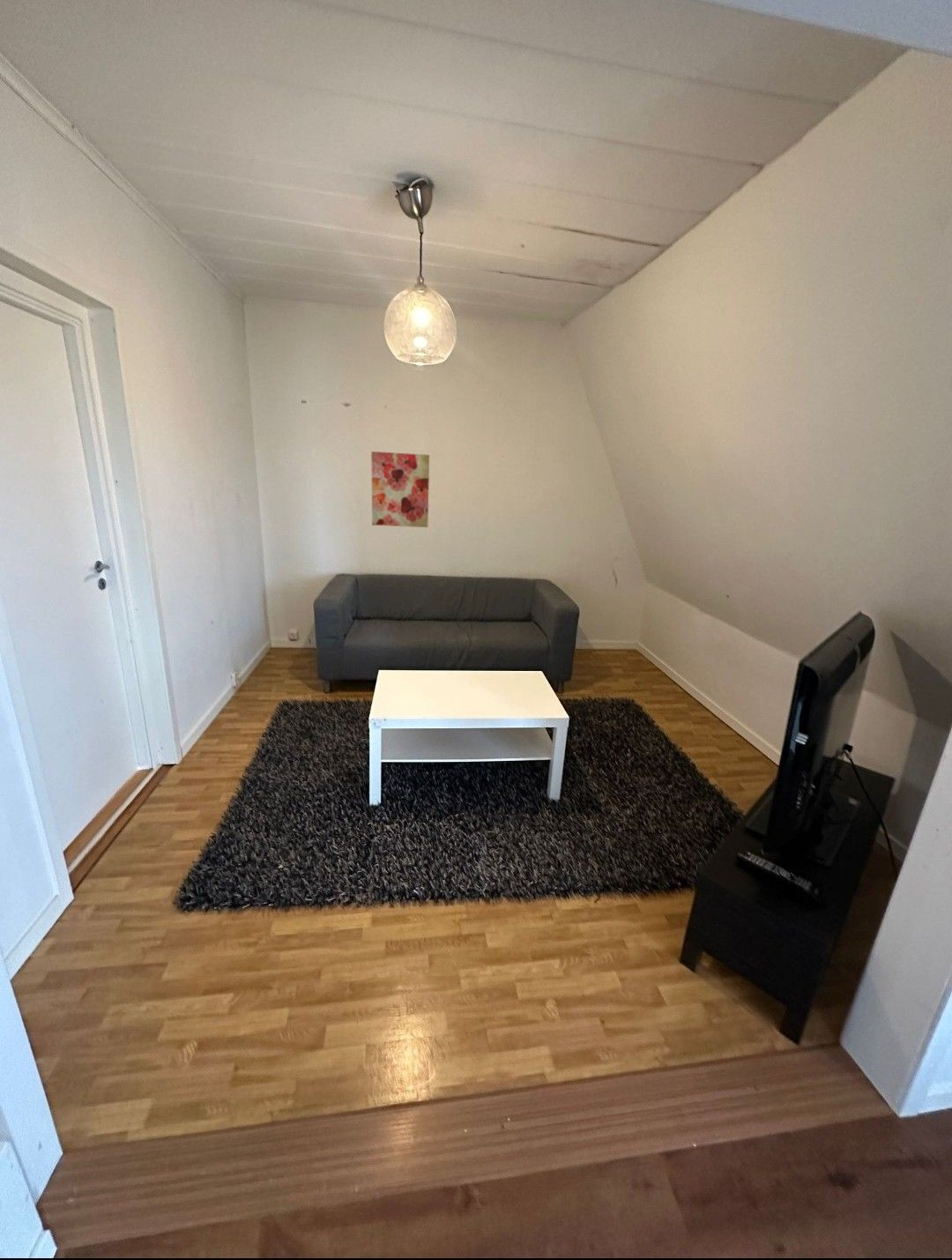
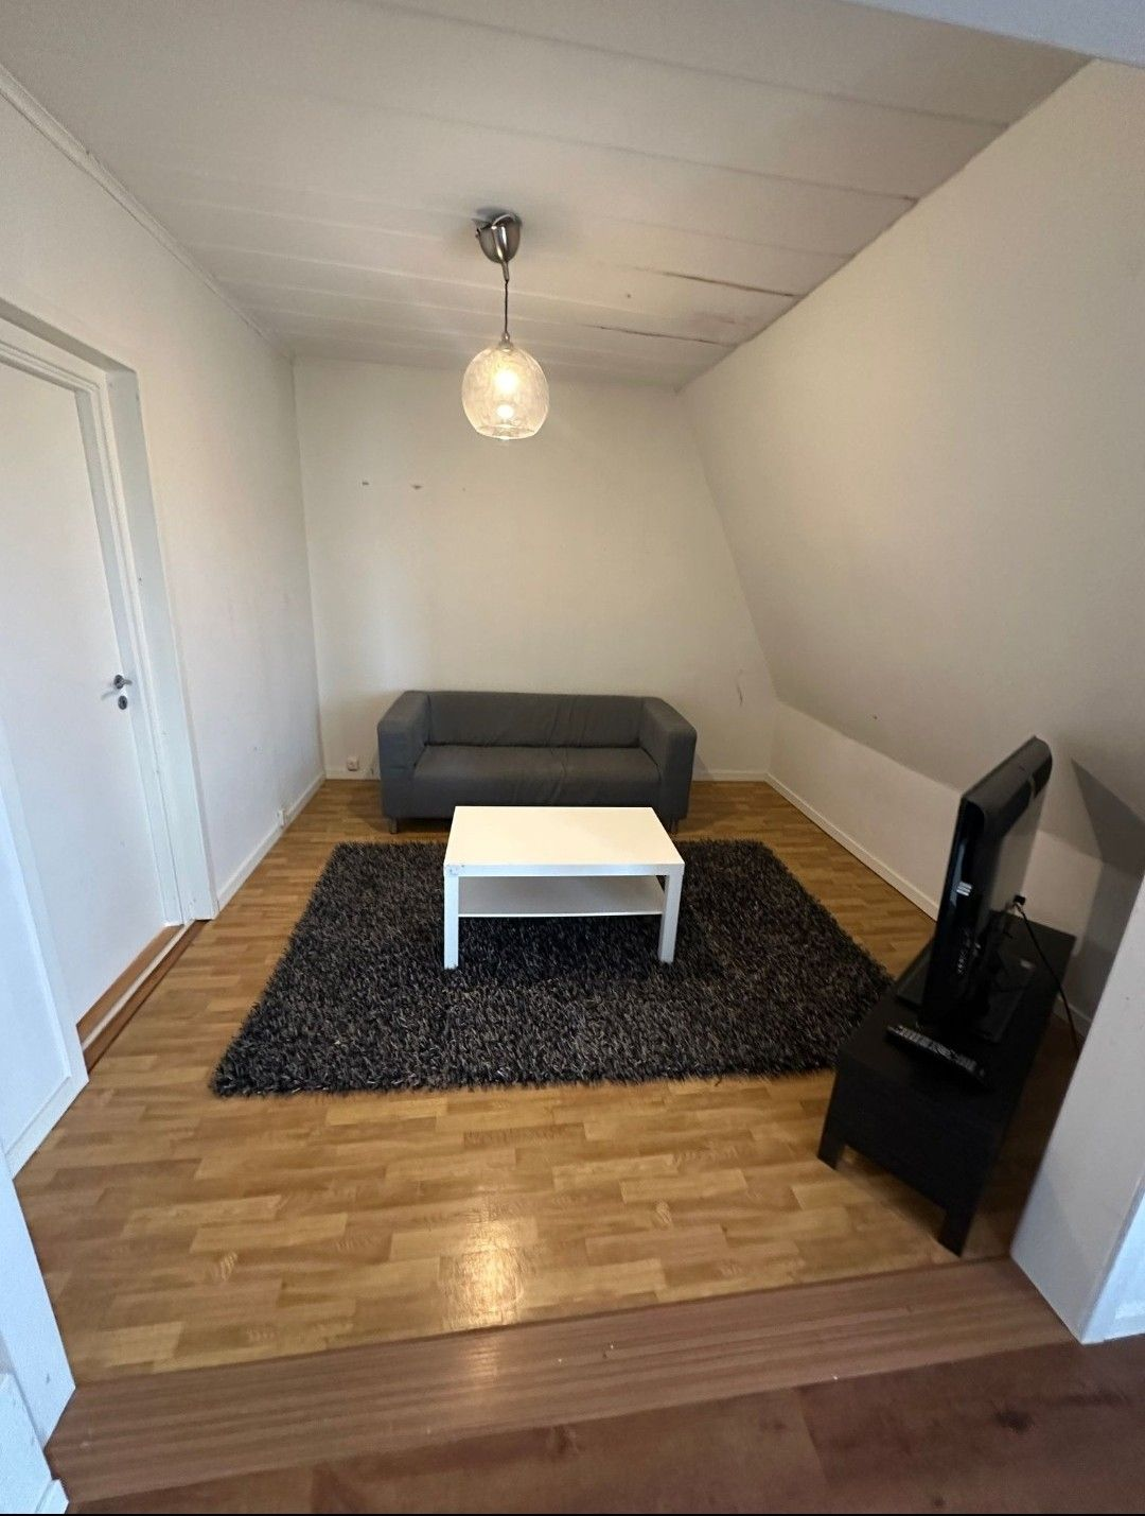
- wall art [370,451,430,528]
